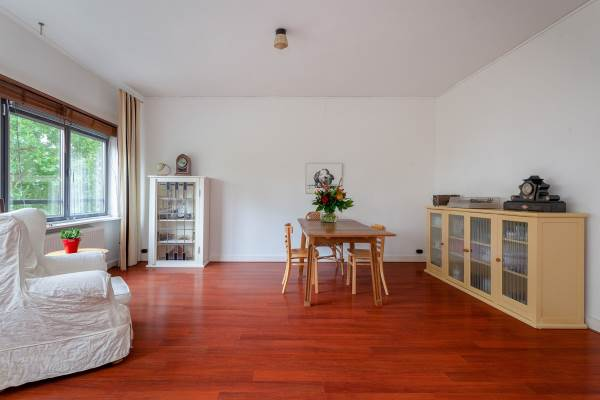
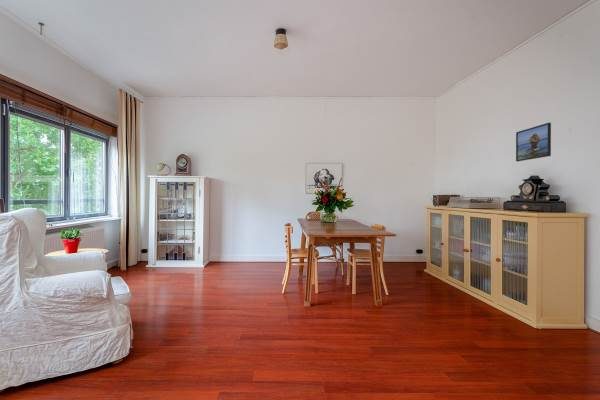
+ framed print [515,122,552,162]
